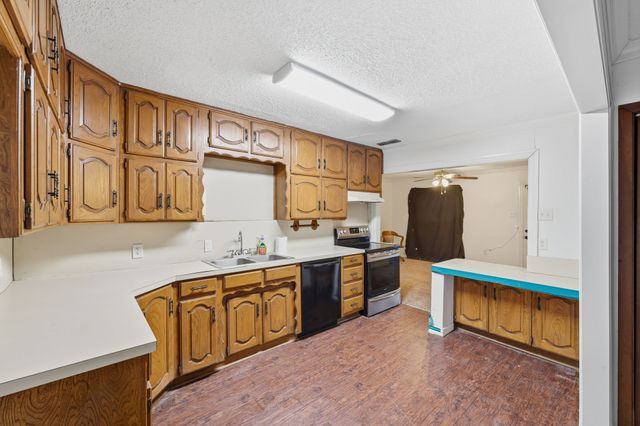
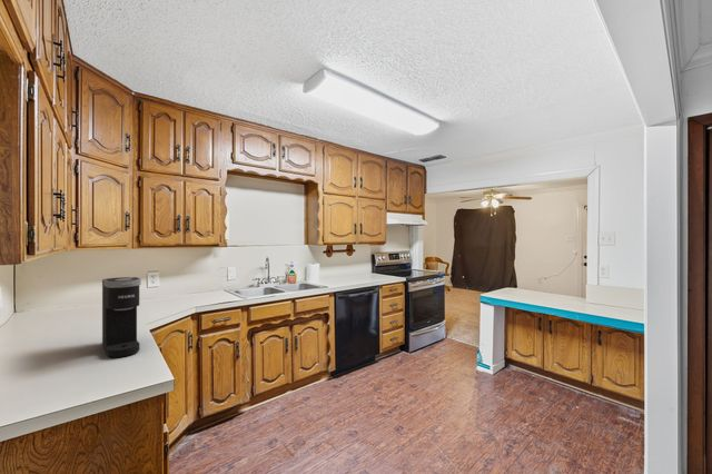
+ coffee maker [101,276,142,358]
